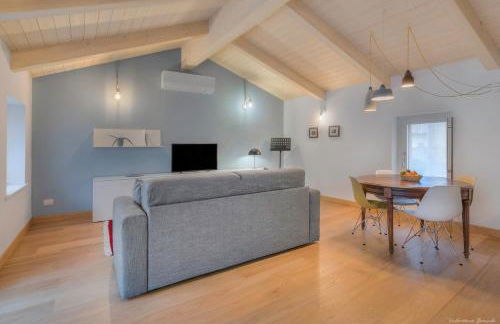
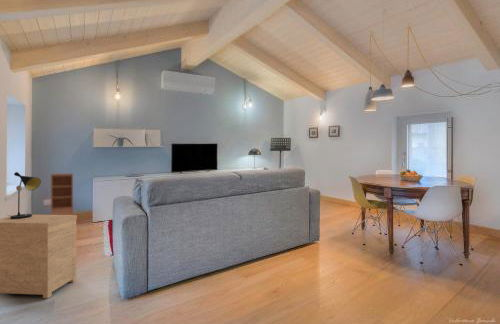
+ table lamp [7,171,42,219]
+ bookcase [49,172,74,215]
+ side table [0,214,78,299]
